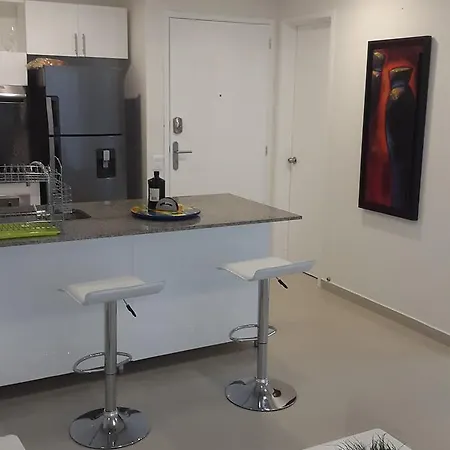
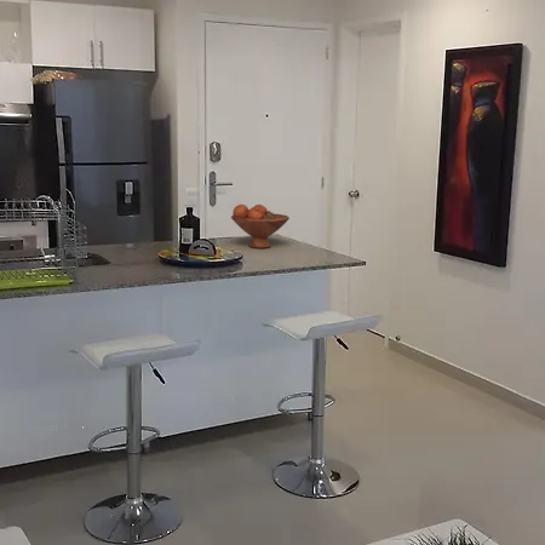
+ fruit bowl [230,203,291,249]
